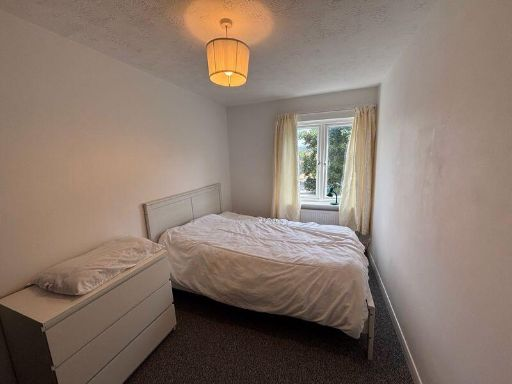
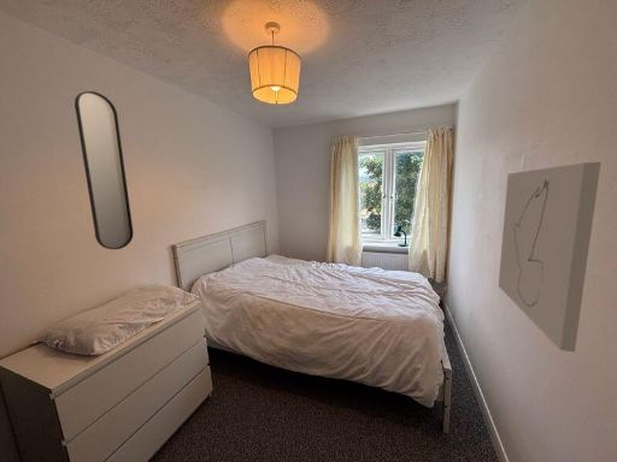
+ home mirror [74,90,135,250]
+ wall art [498,161,603,354]
